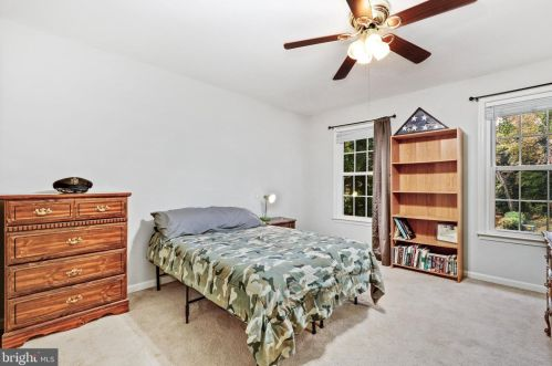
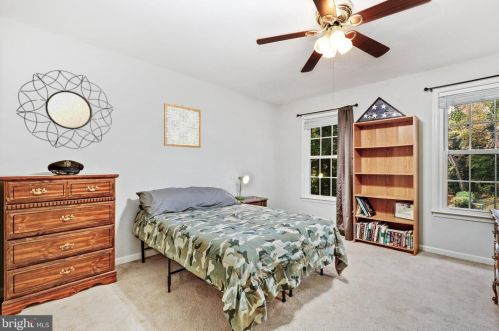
+ wall art [163,102,202,149]
+ home mirror [15,69,114,150]
